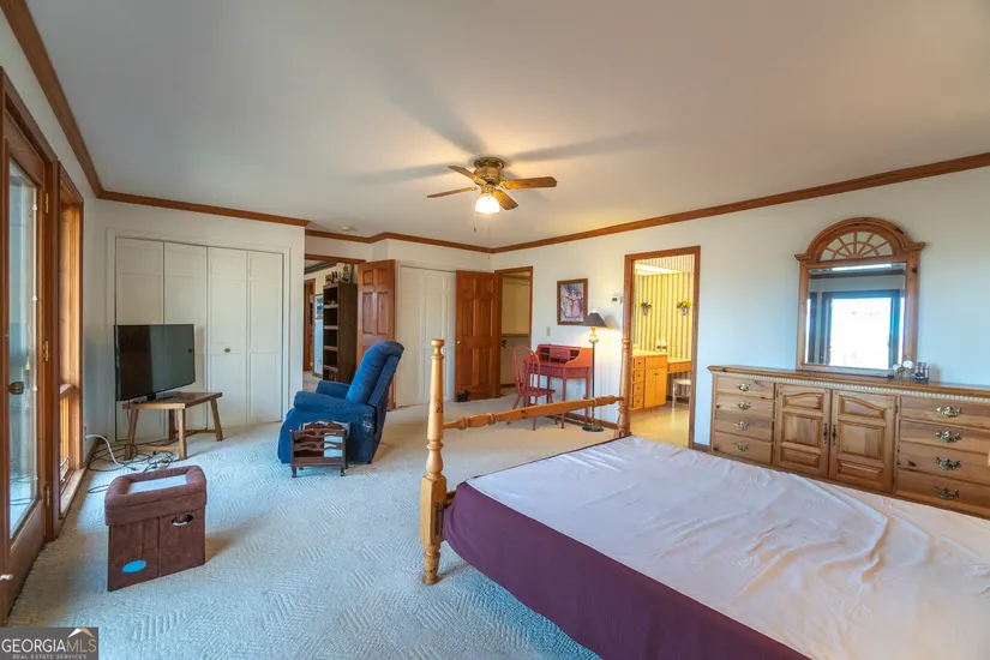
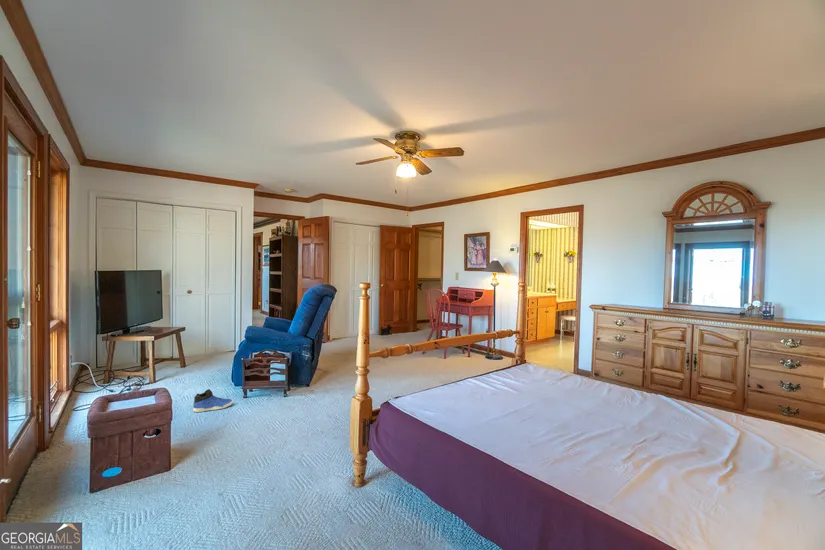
+ sneaker [192,388,233,413]
